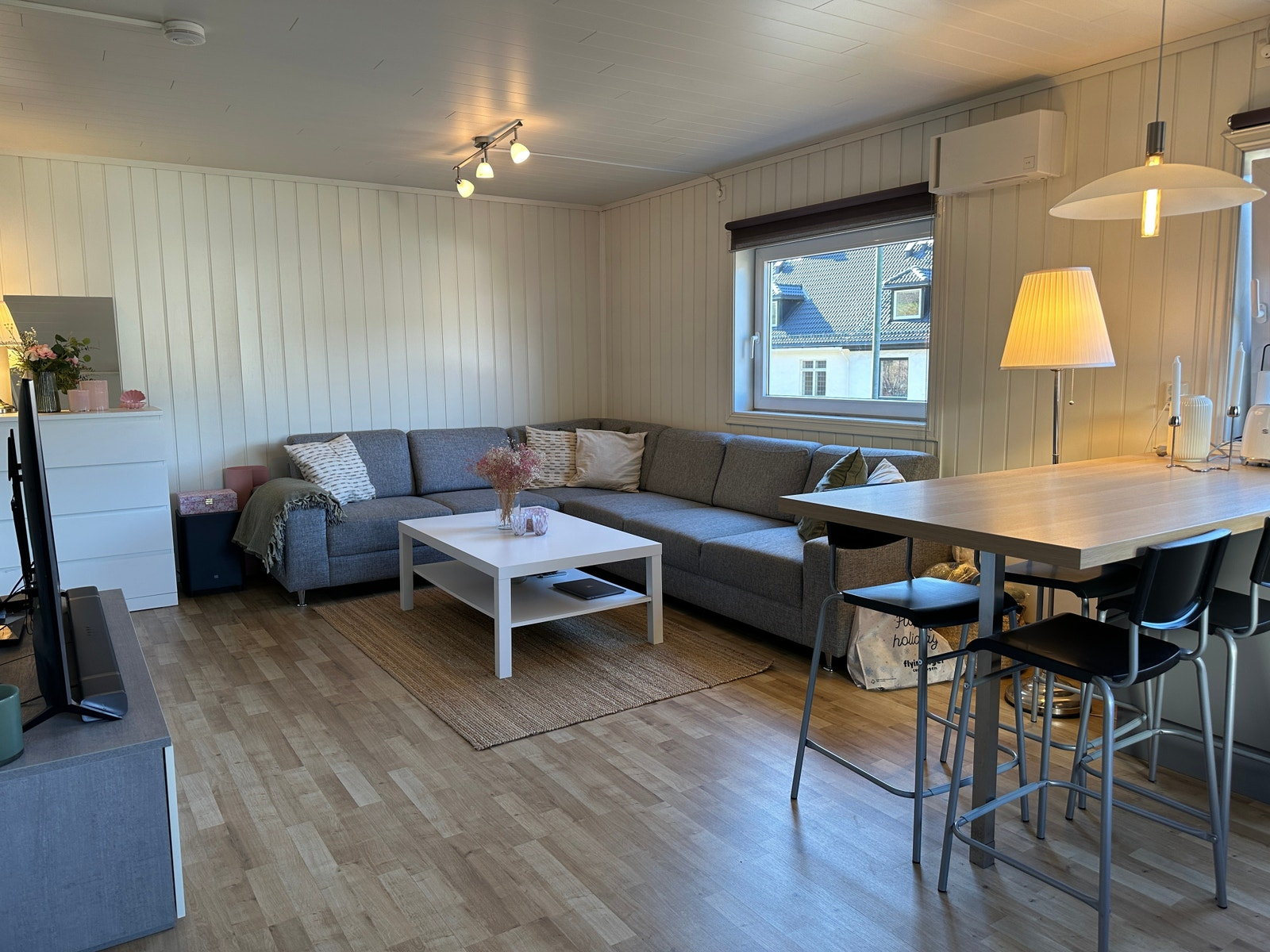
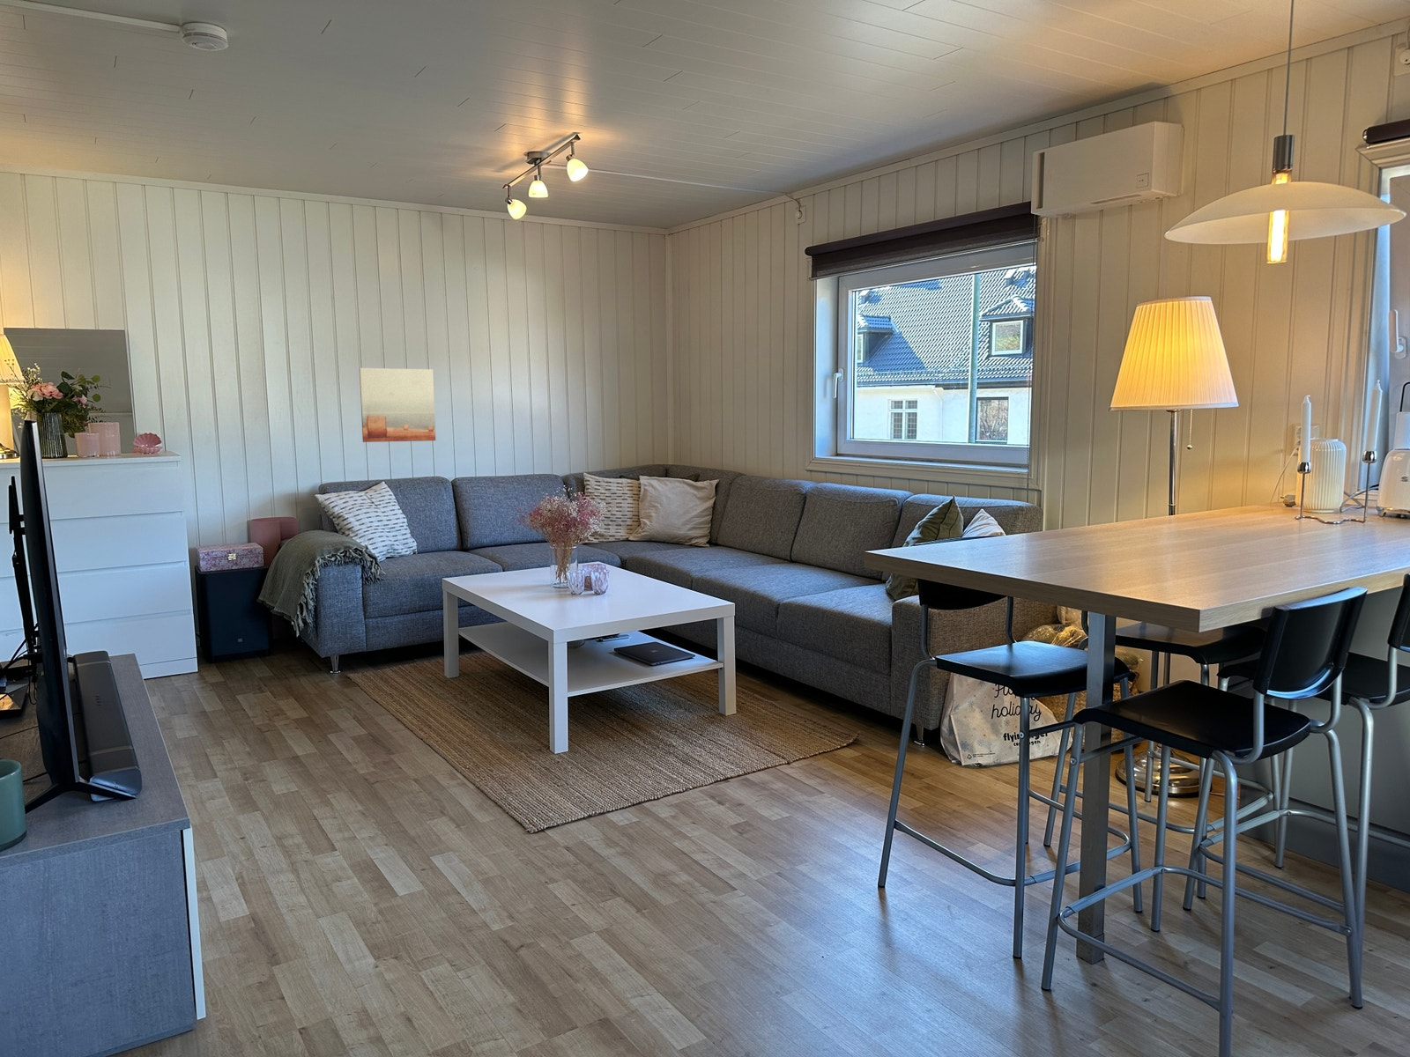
+ wall art [359,368,436,443]
